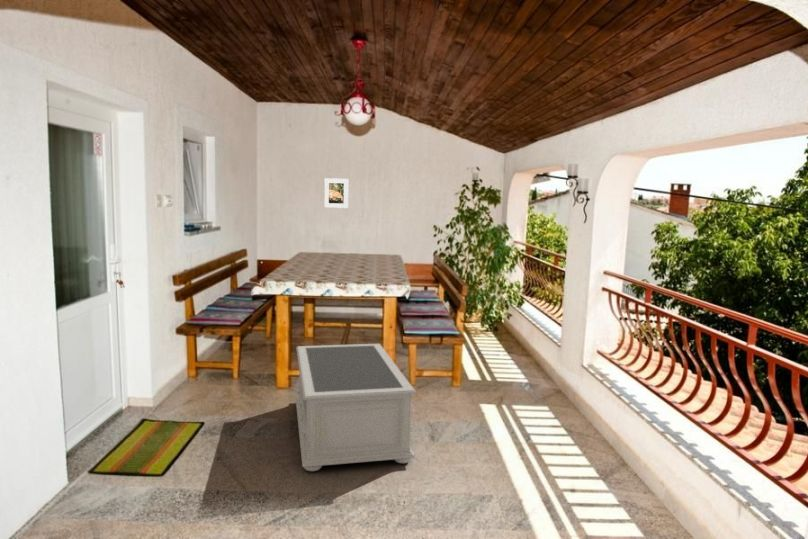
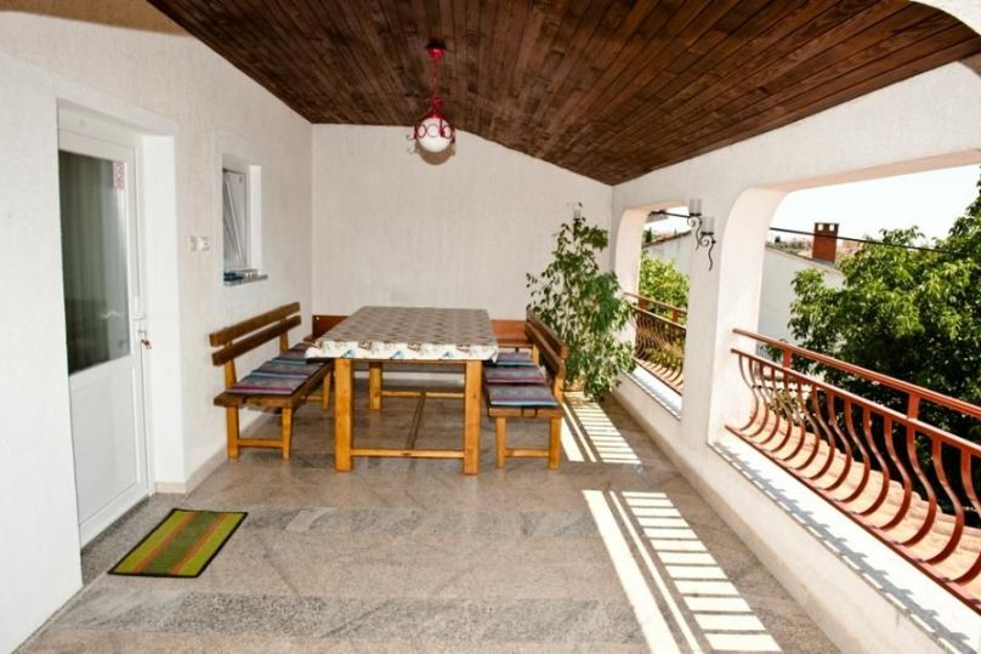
- coffee table [295,343,417,472]
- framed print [323,177,349,209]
